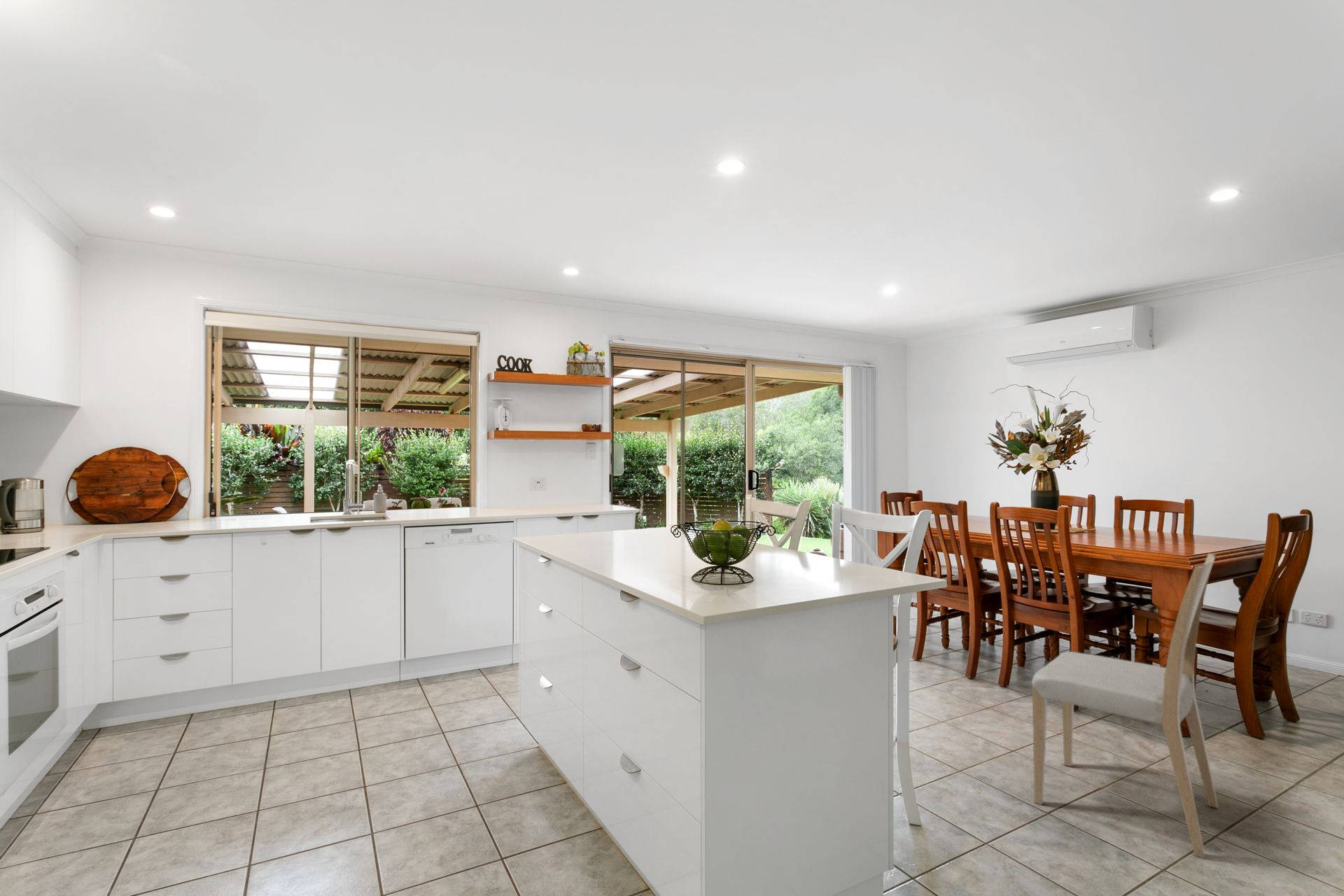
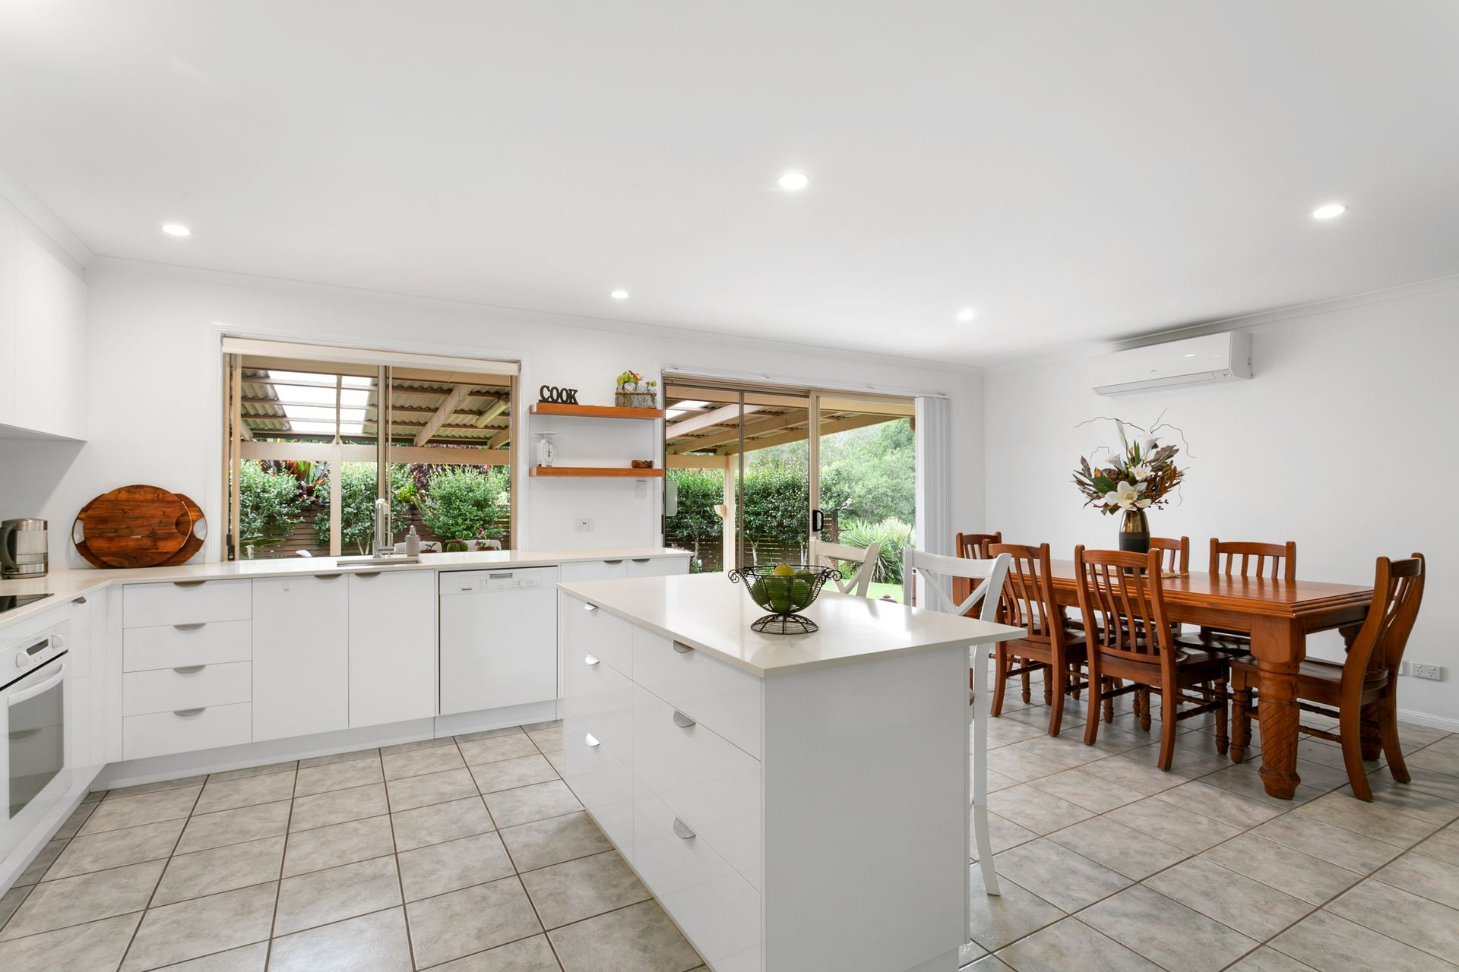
- dining chair [1031,552,1219,859]
